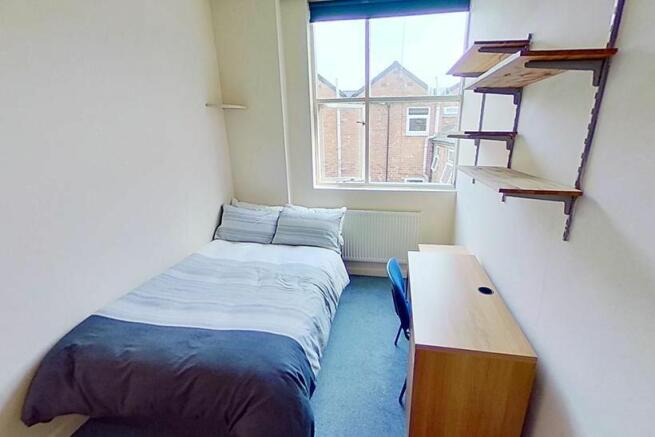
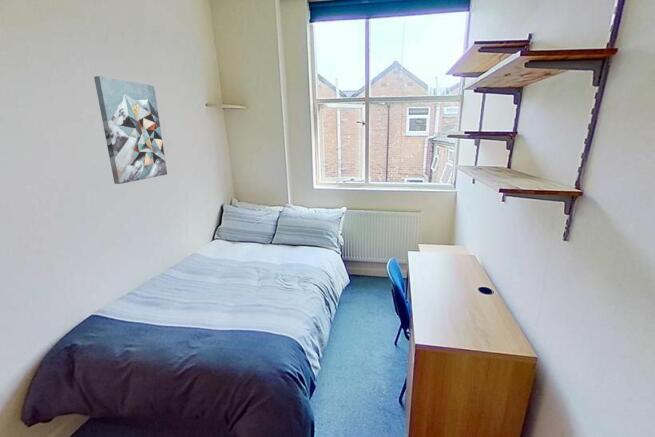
+ wall art [93,75,168,185]
